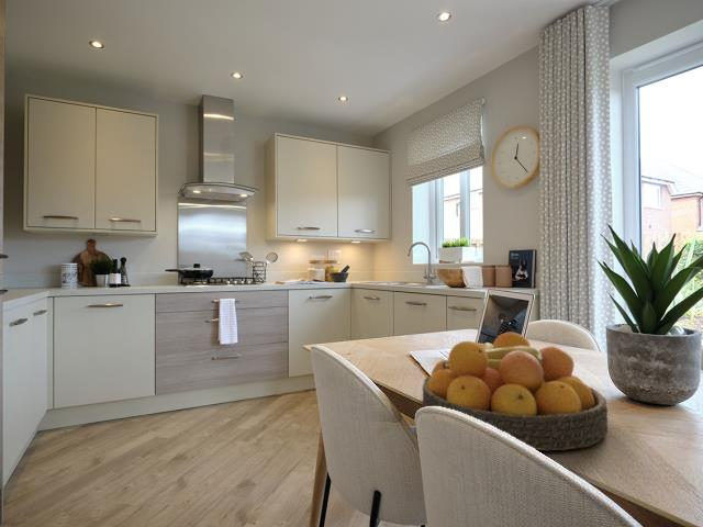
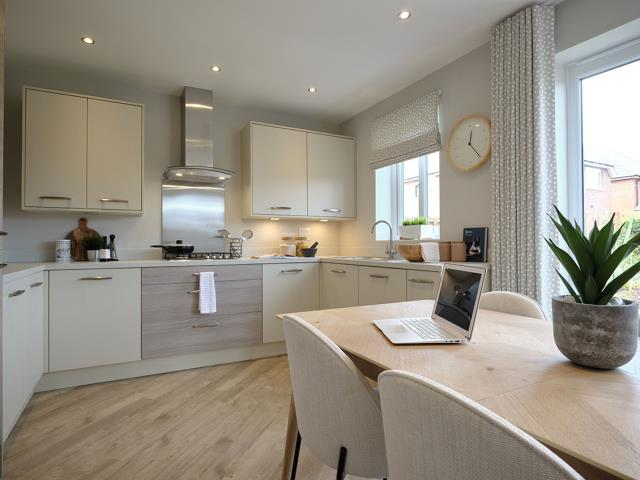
- fruit bowl [422,332,610,452]
